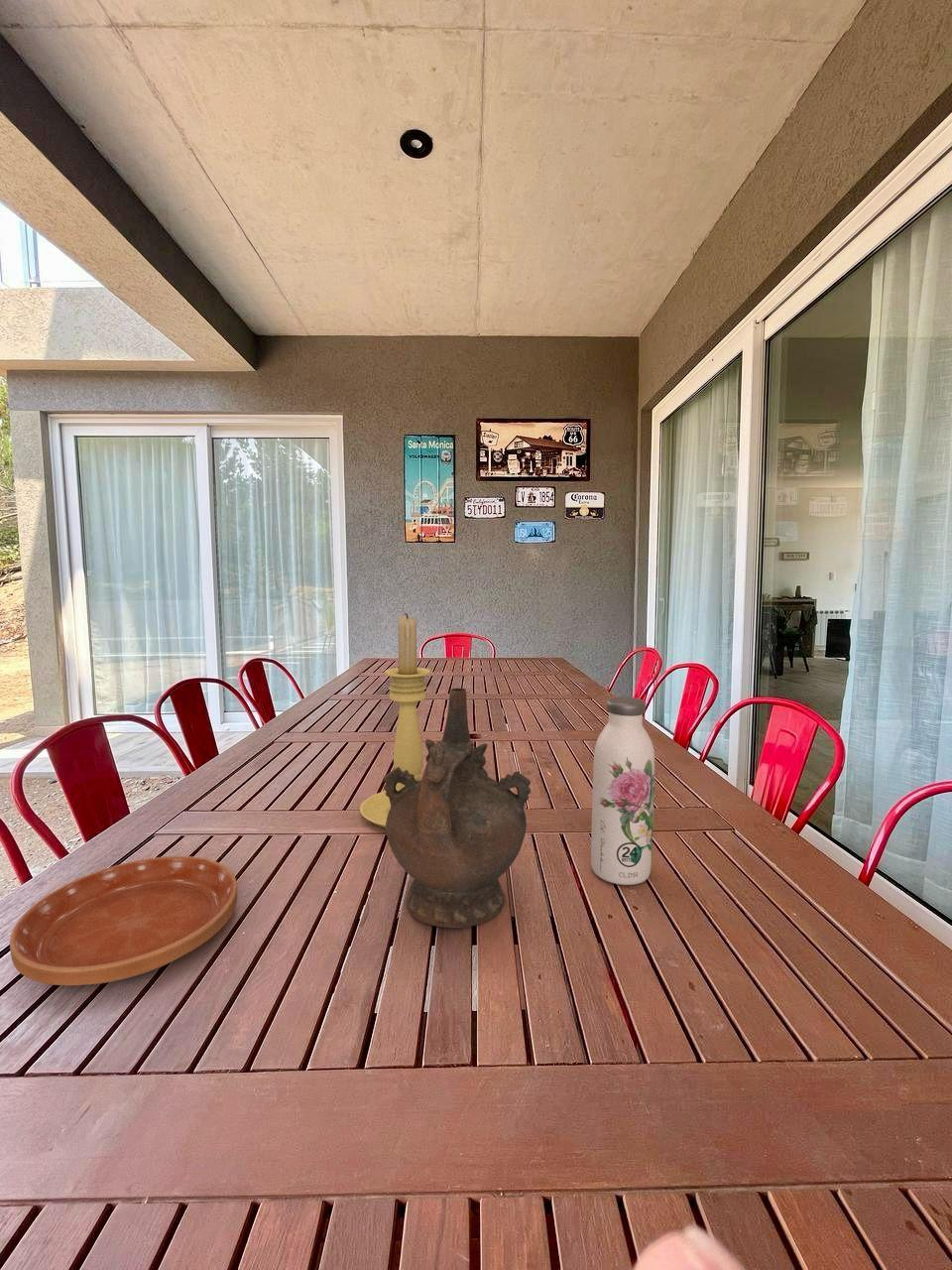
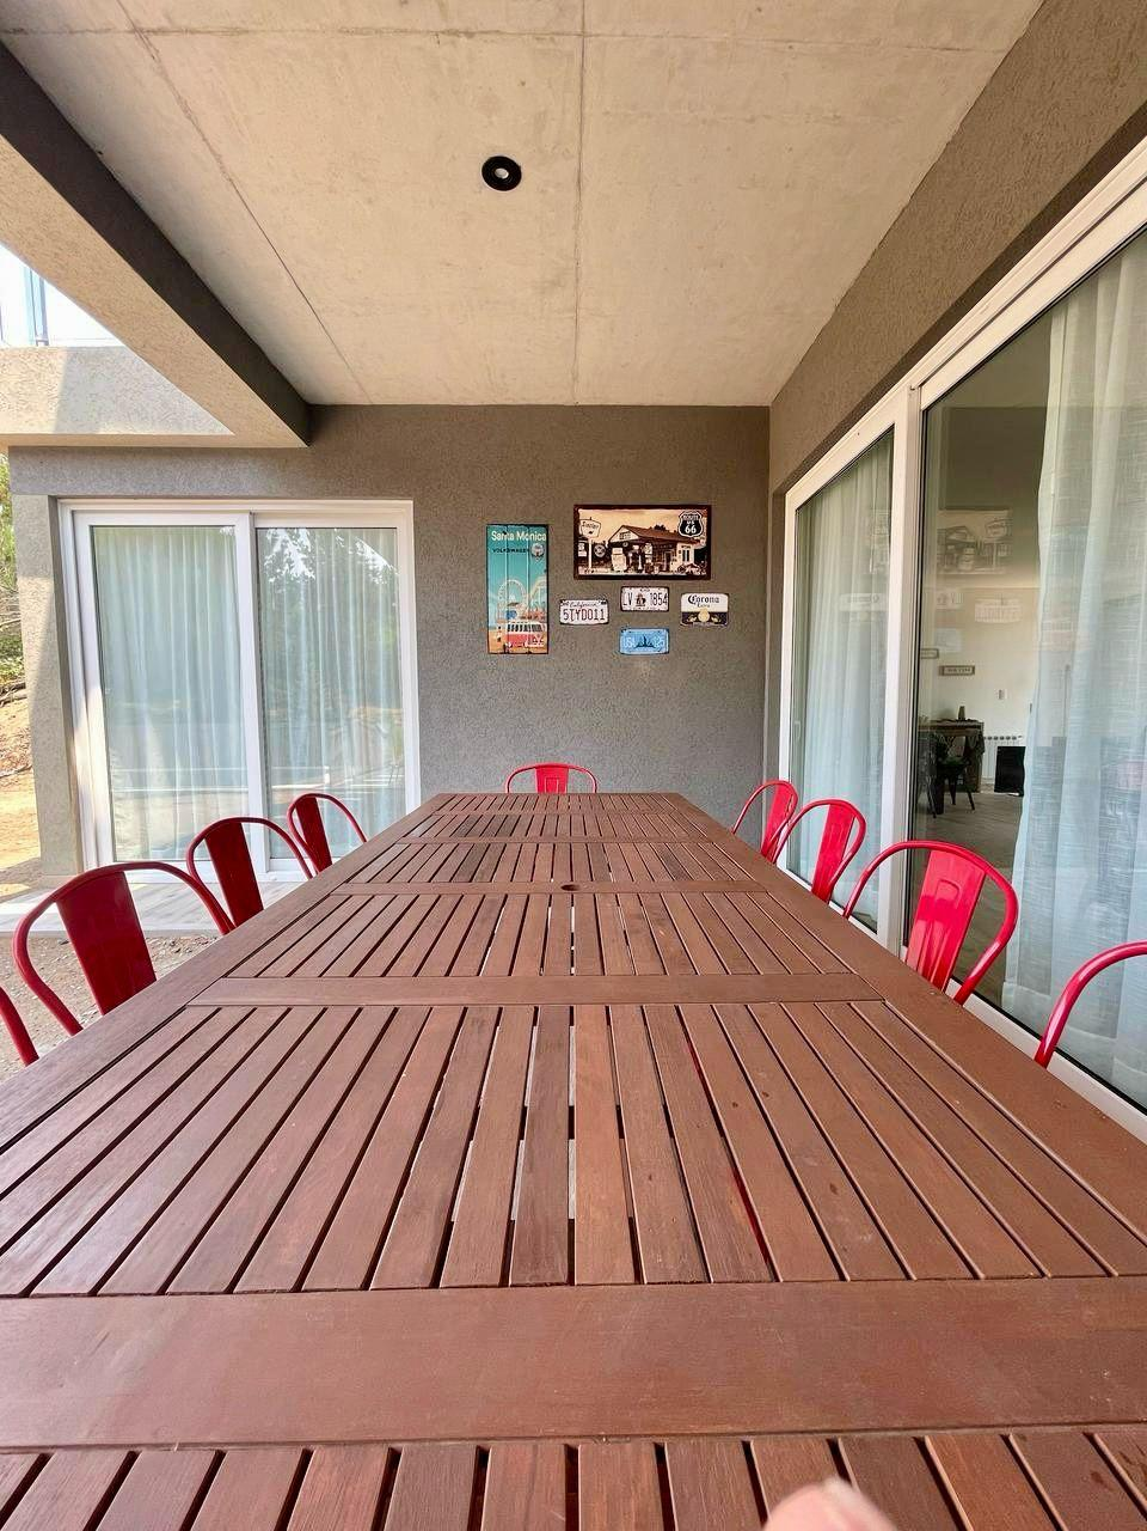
- ceremonial vessel [382,688,532,929]
- water bottle [590,696,655,886]
- candle holder [359,612,431,828]
- saucer [9,855,238,986]
